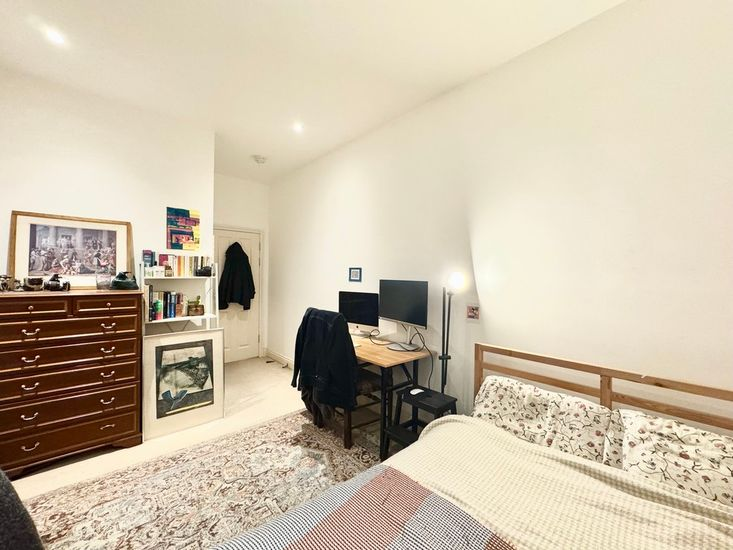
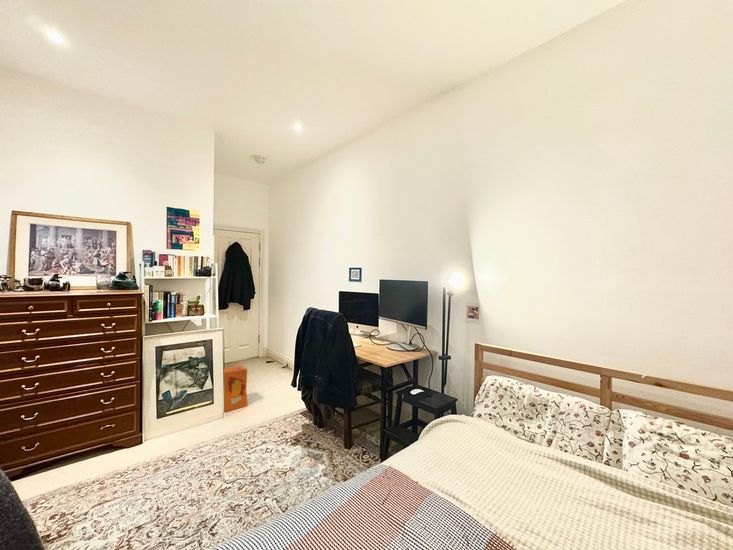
+ carton [223,365,249,413]
